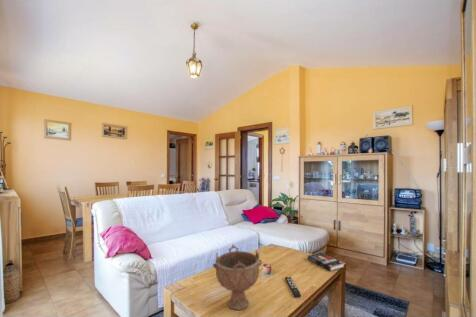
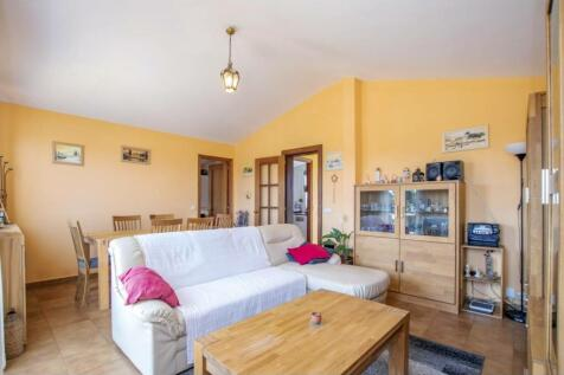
- book [307,251,345,273]
- decorative bowl [212,244,263,311]
- remote control [284,276,302,298]
